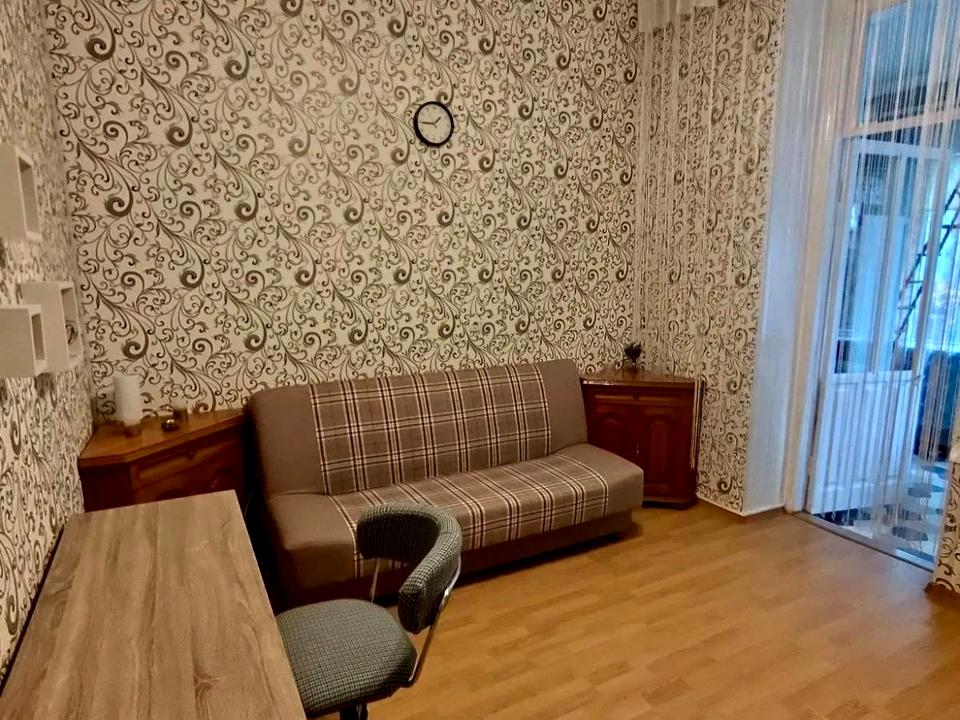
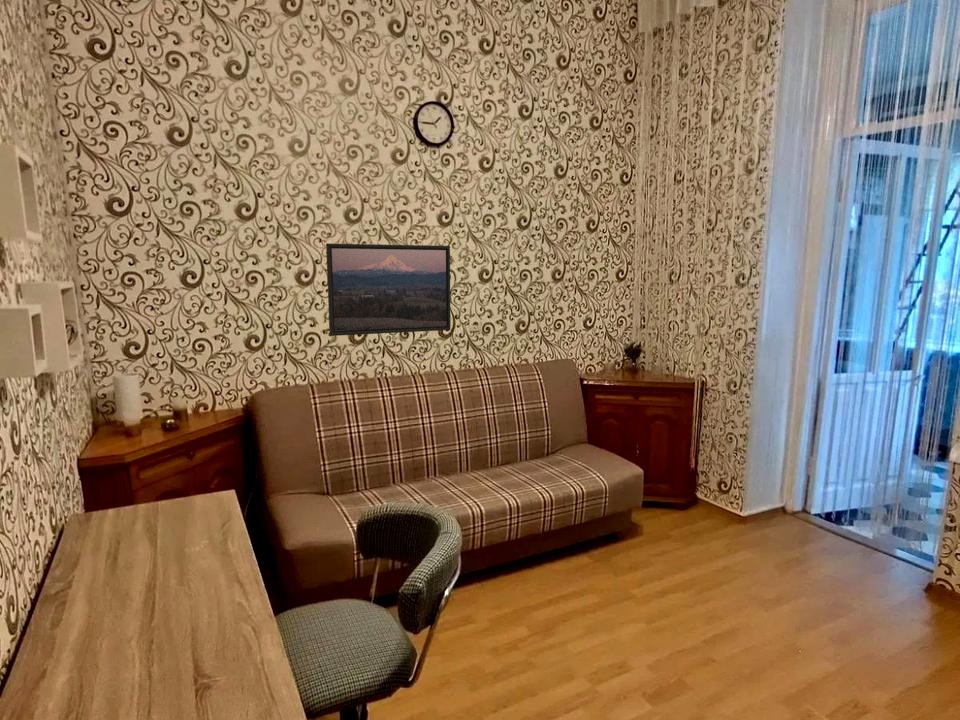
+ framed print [325,242,452,337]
